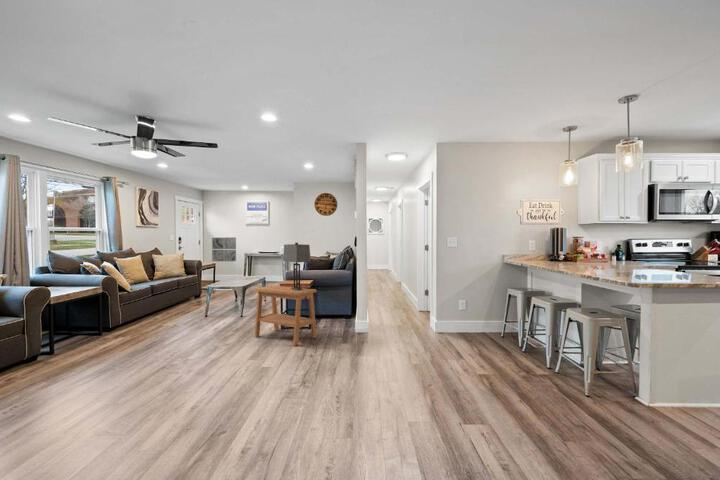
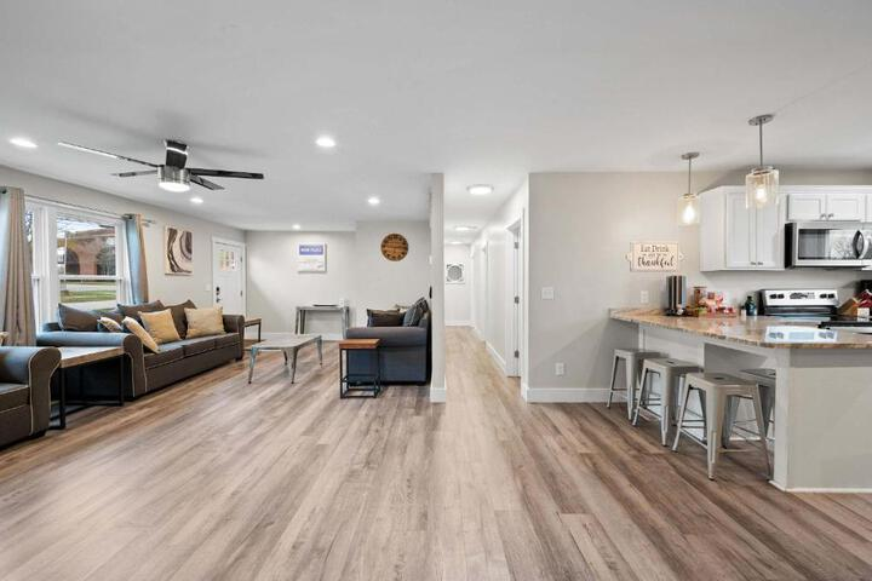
- wall art [211,237,237,262]
- side table [254,285,318,347]
- table lamp [282,242,312,291]
